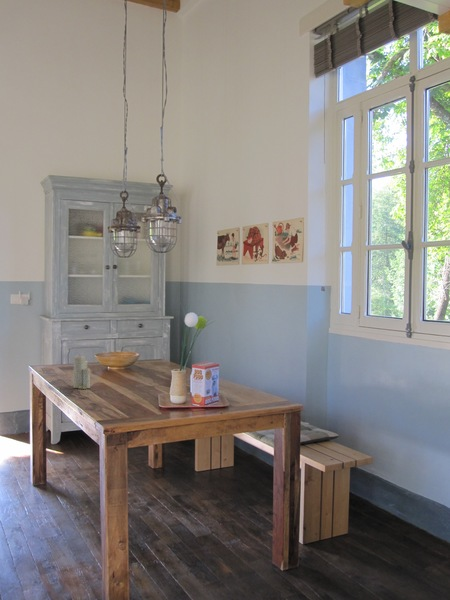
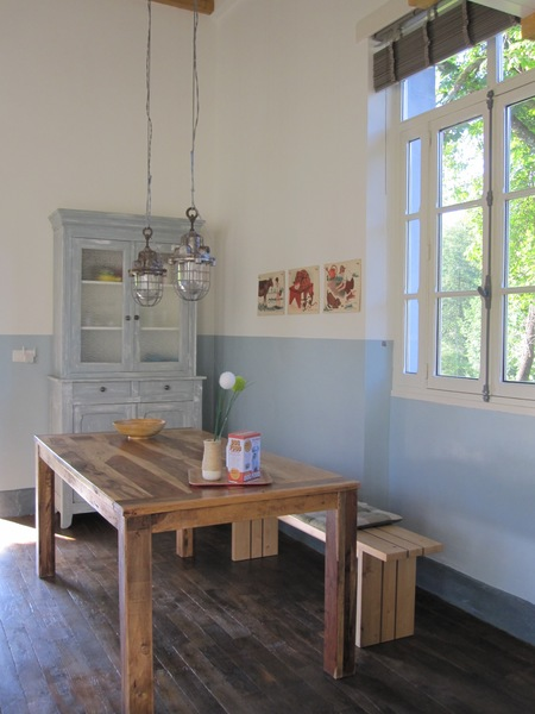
- candle [73,355,91,390]
